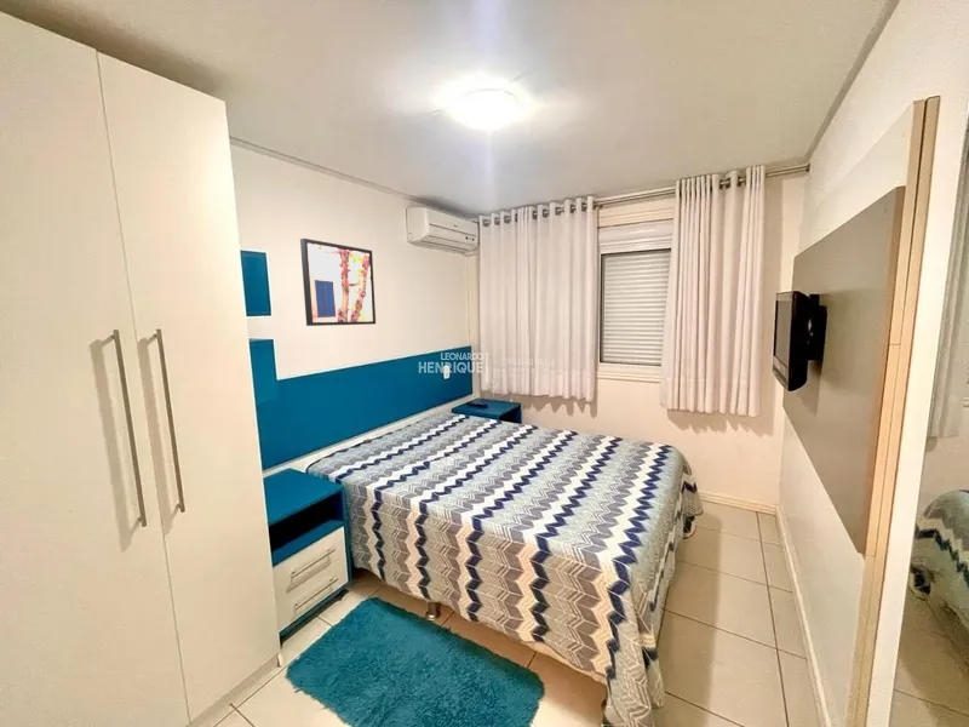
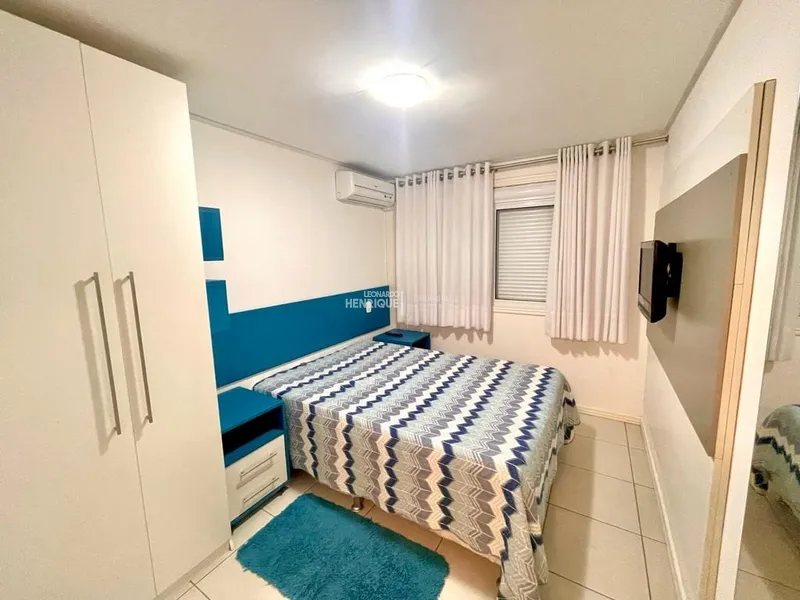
- wall art [299,237,377,327]
